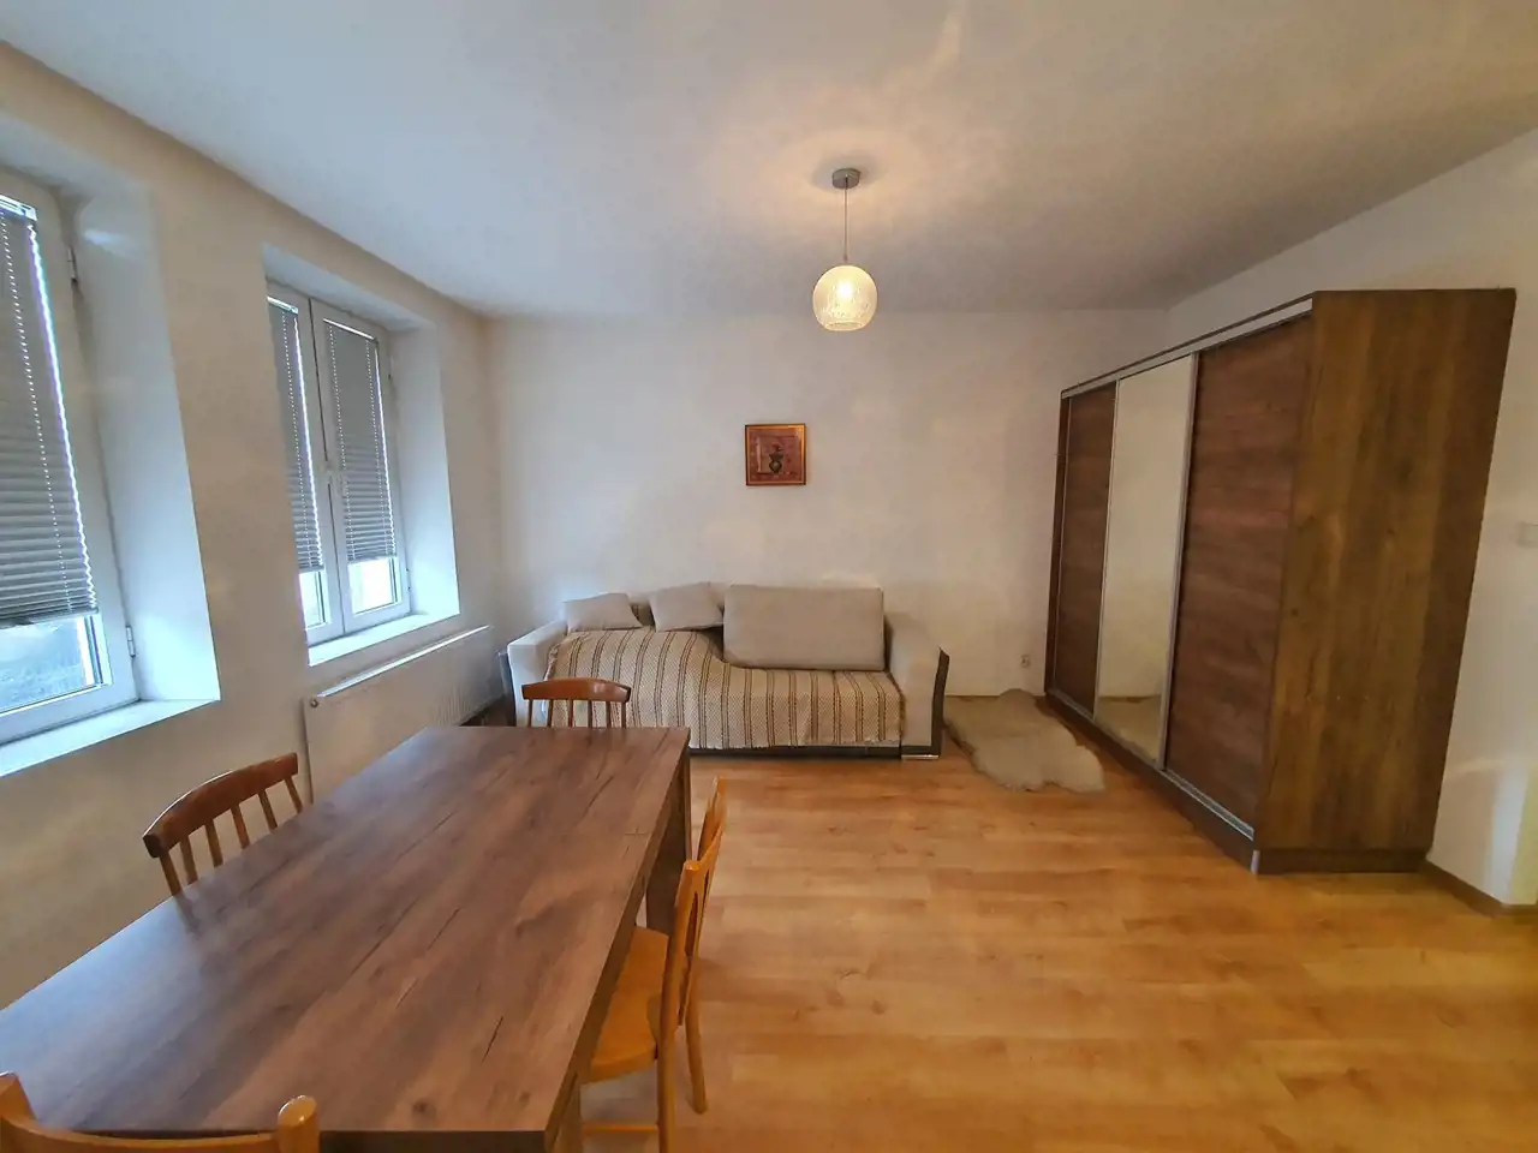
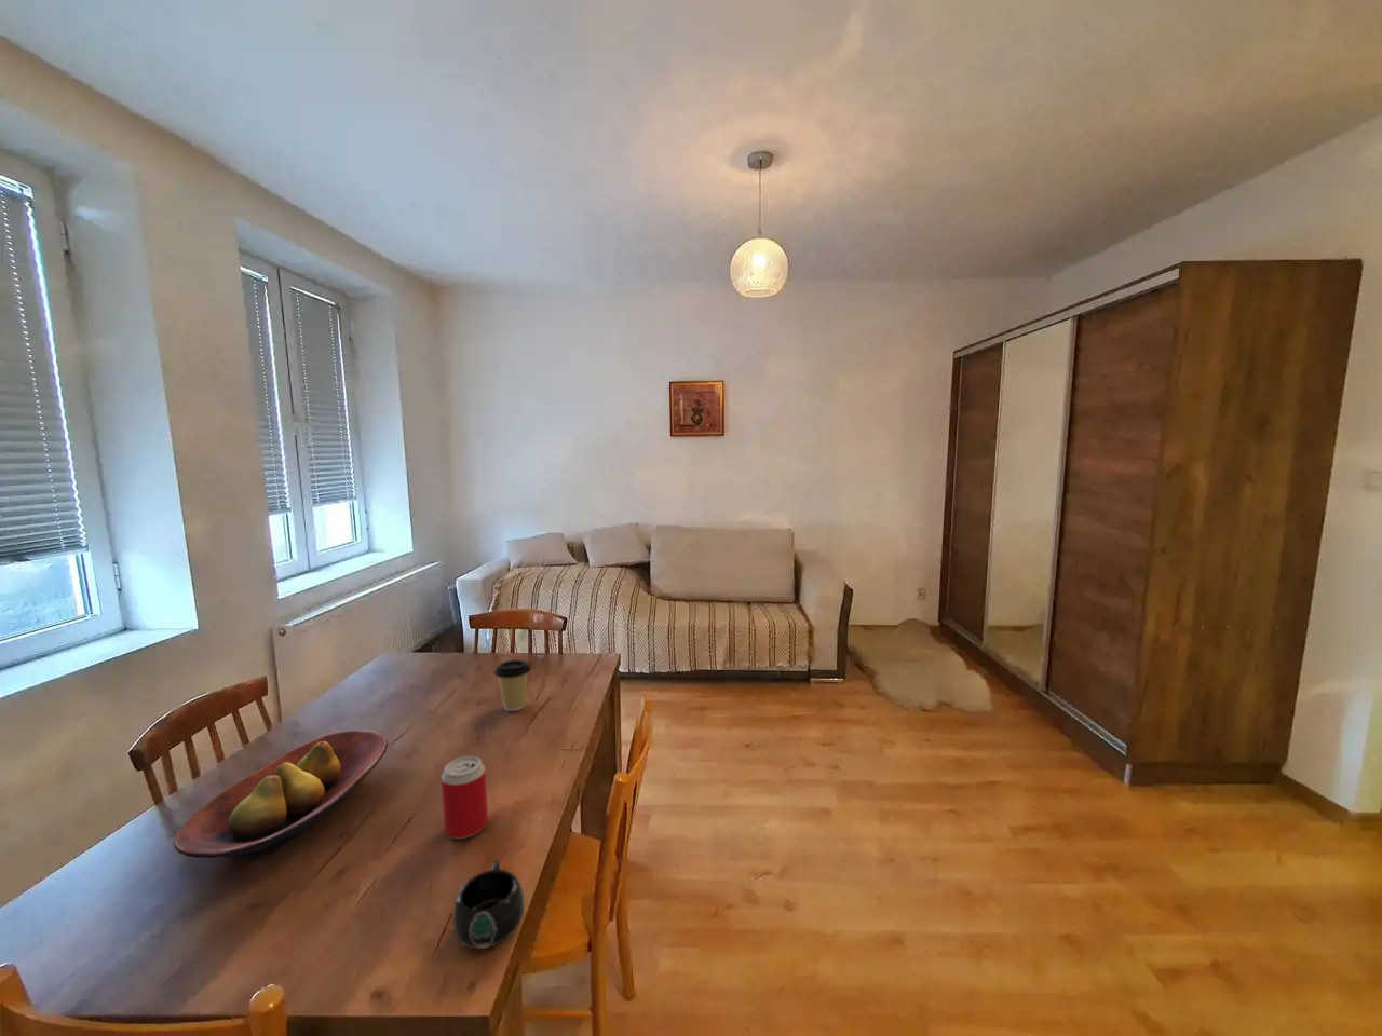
+ mug [452,858,526,950]
+ beverage can [441,755,489,840]
+ fruit bowl [173,729,388,862]
+ coffee cup [493,659,531,712]
